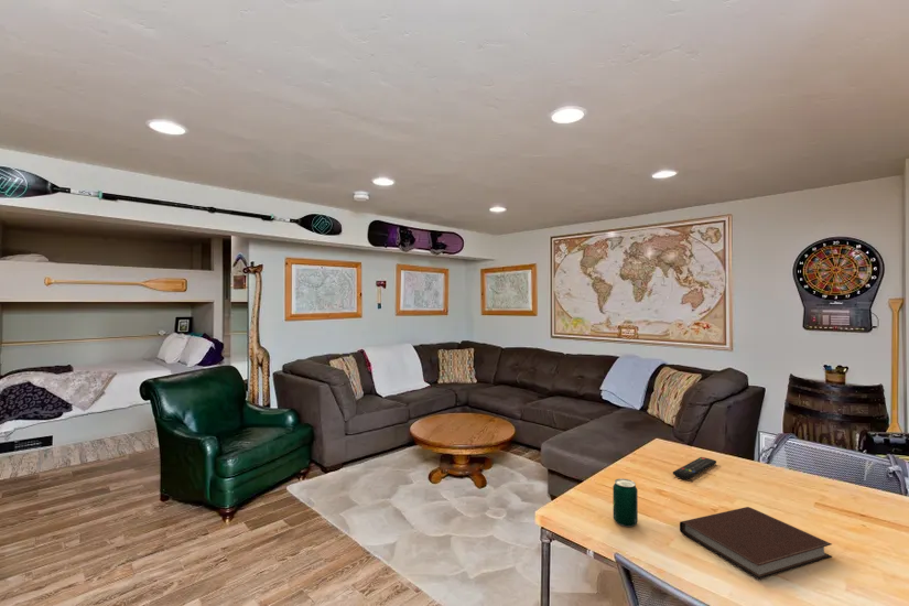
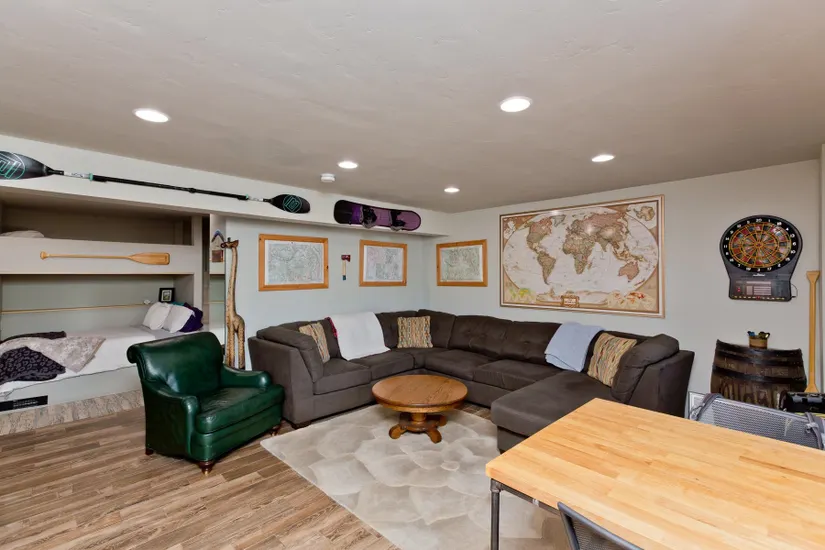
- notebook [679,506,833,581]
- beverage can [612,477,639,528]
- remote control [672,456,717,480]
